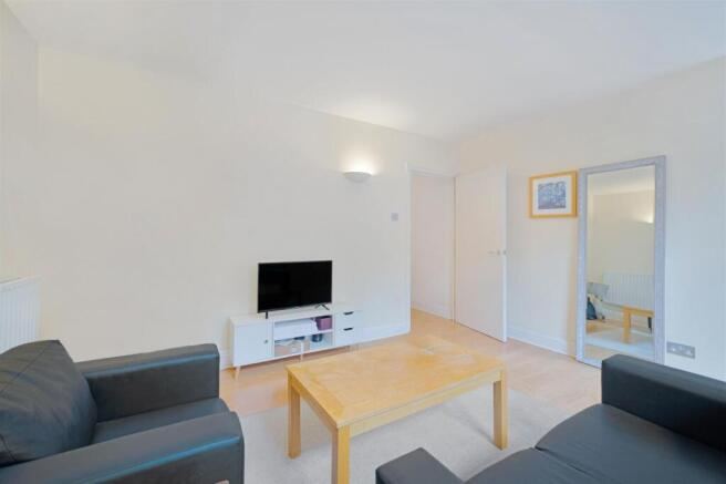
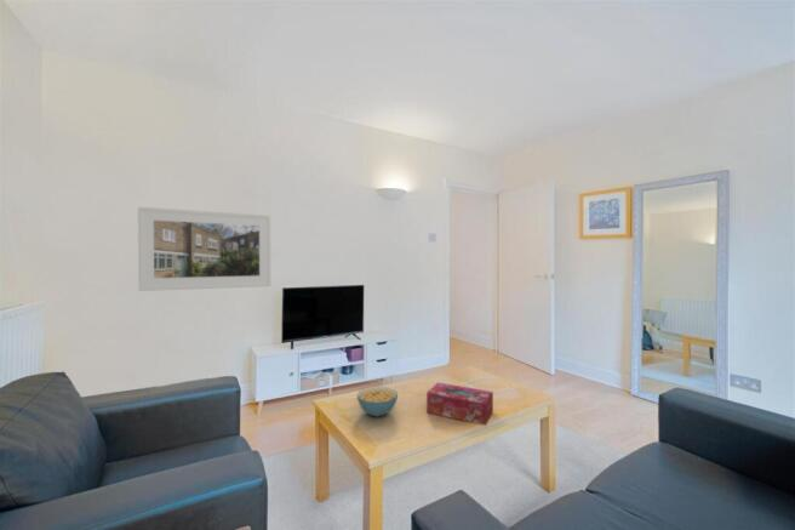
+ cereal bowl [356,386,399,417]
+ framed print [137,206,273,292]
+ tissue box [425,381,494,427]
